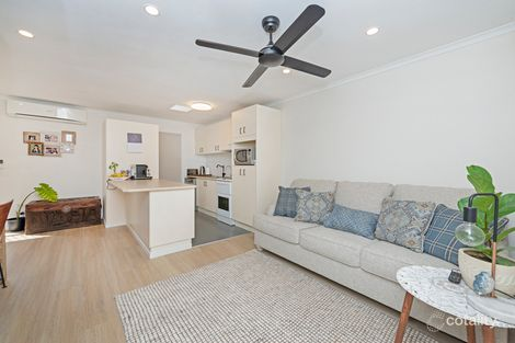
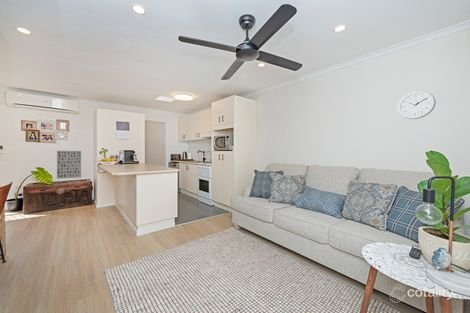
+ wall clock [396,90,437,120]
+ wall art [56,150,82,180]
